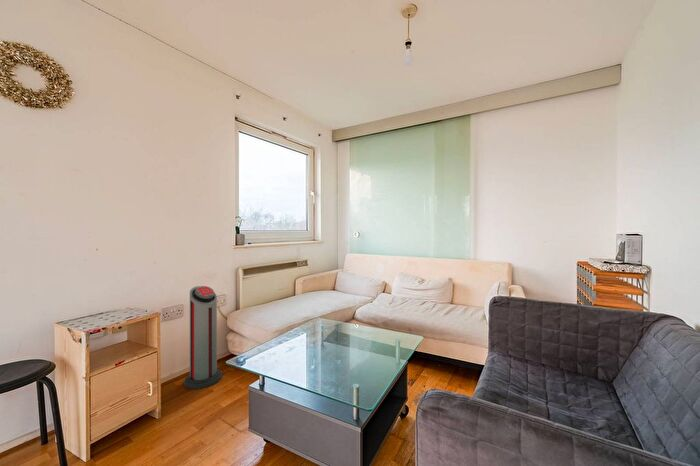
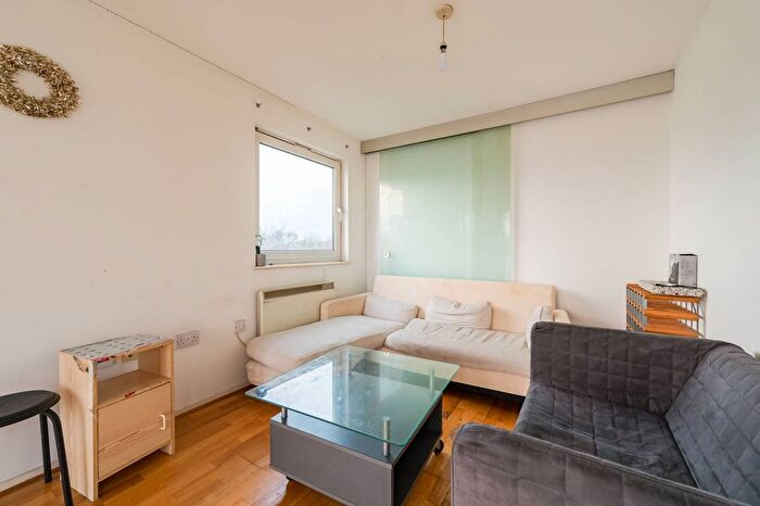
- air purifier [183,285,223,390]
